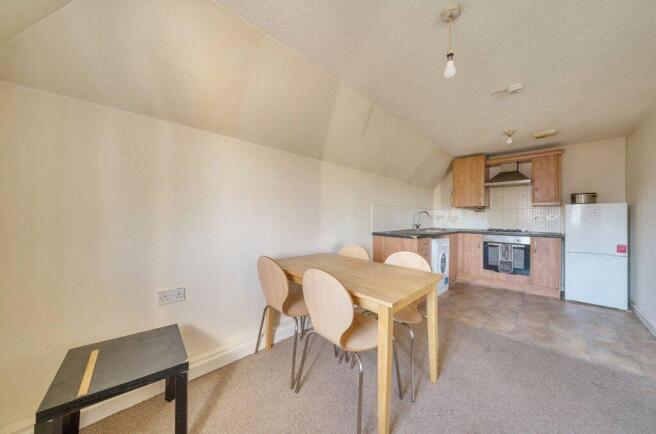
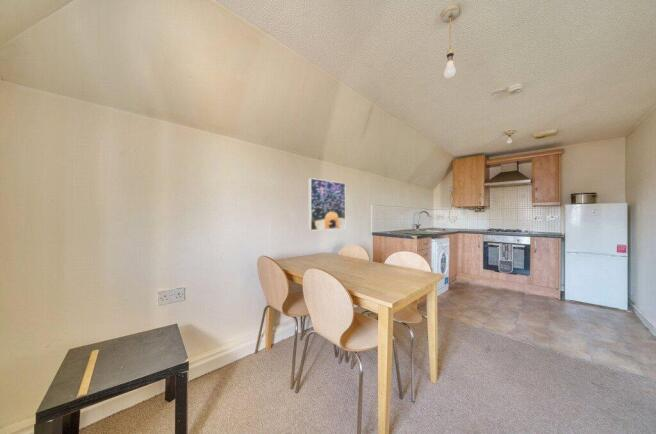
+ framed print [308,177,346,231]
